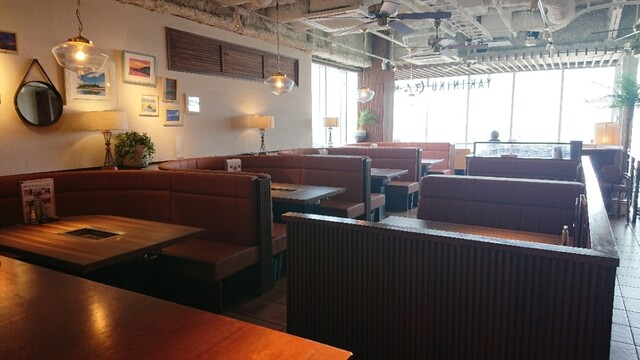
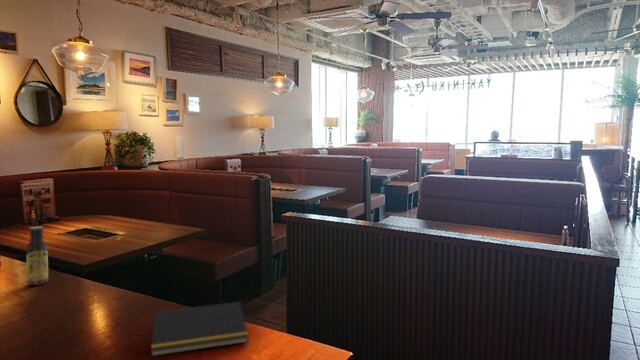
+ notepad [150,301,250,357]
+ sauce bottle [25,226,49,286]
